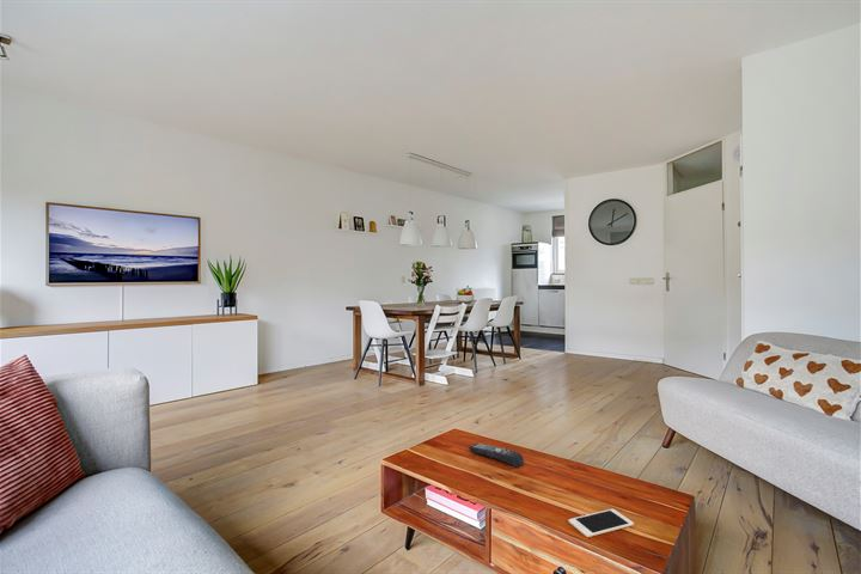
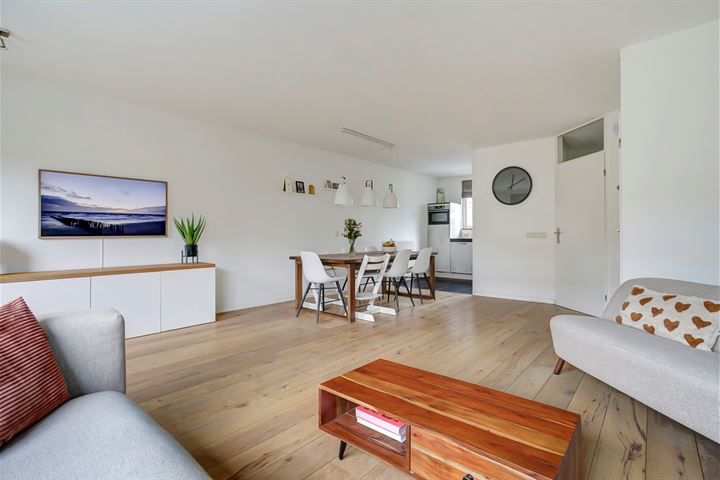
- remote control [468,442,525,469]
- cell phone [567,508,635,538]
